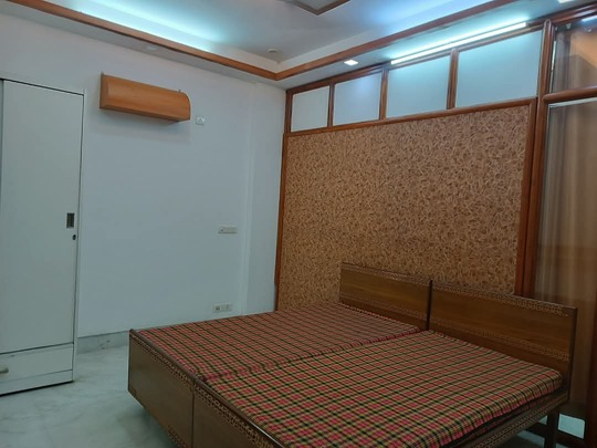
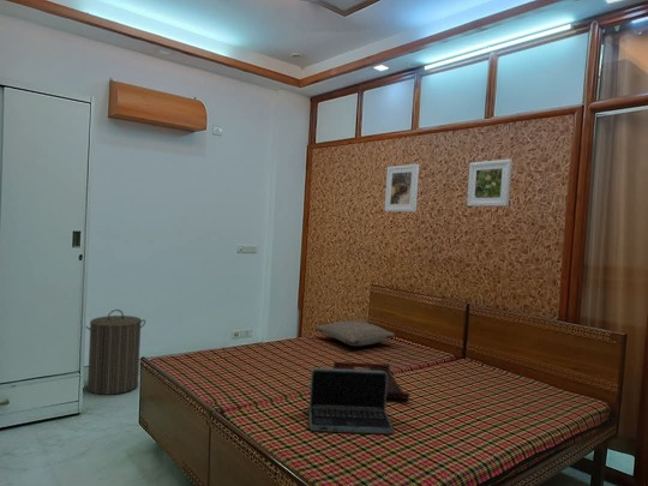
+ laptop [302,367,394,436]
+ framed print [466,158,514,208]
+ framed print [384,163,420,212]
+ pillow [314,319,396,347]
+ laundry hamper [85,308,146,396]
+ serving tray [332,361,410,401]
